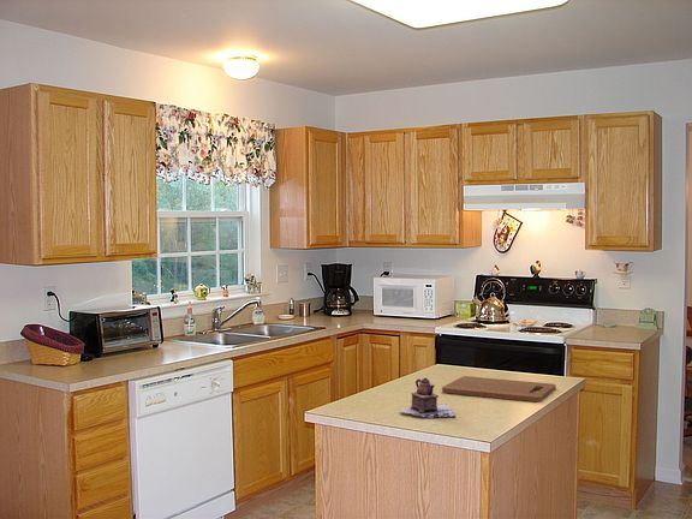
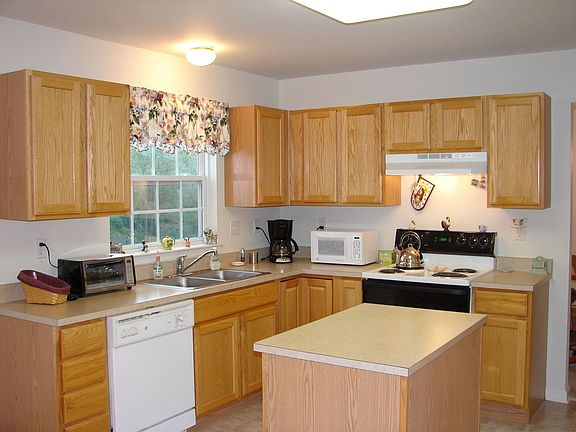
- teapot [399,377,457,419]
- cutting board [441,375,557,402]
